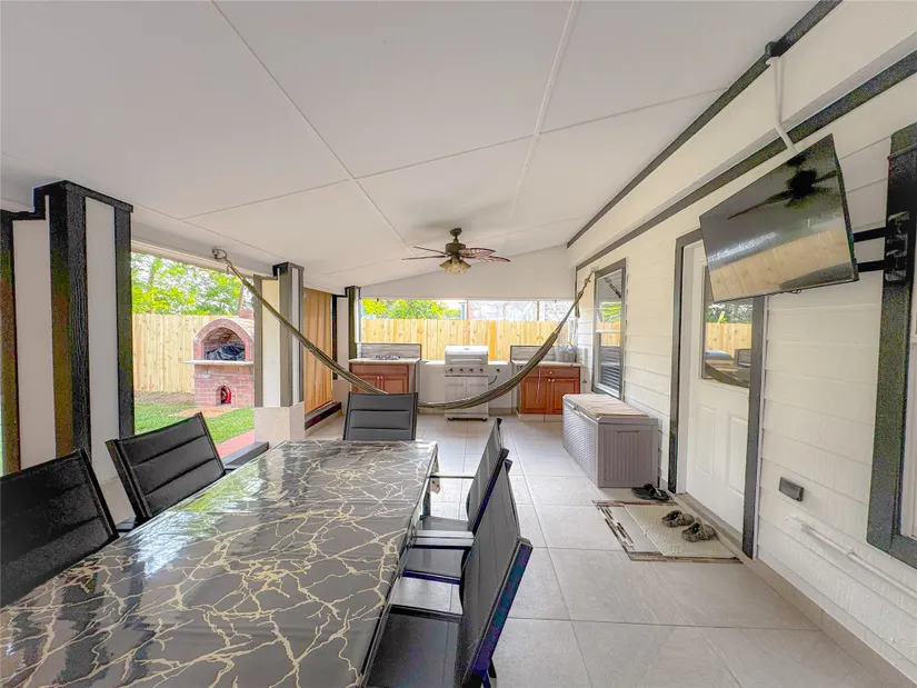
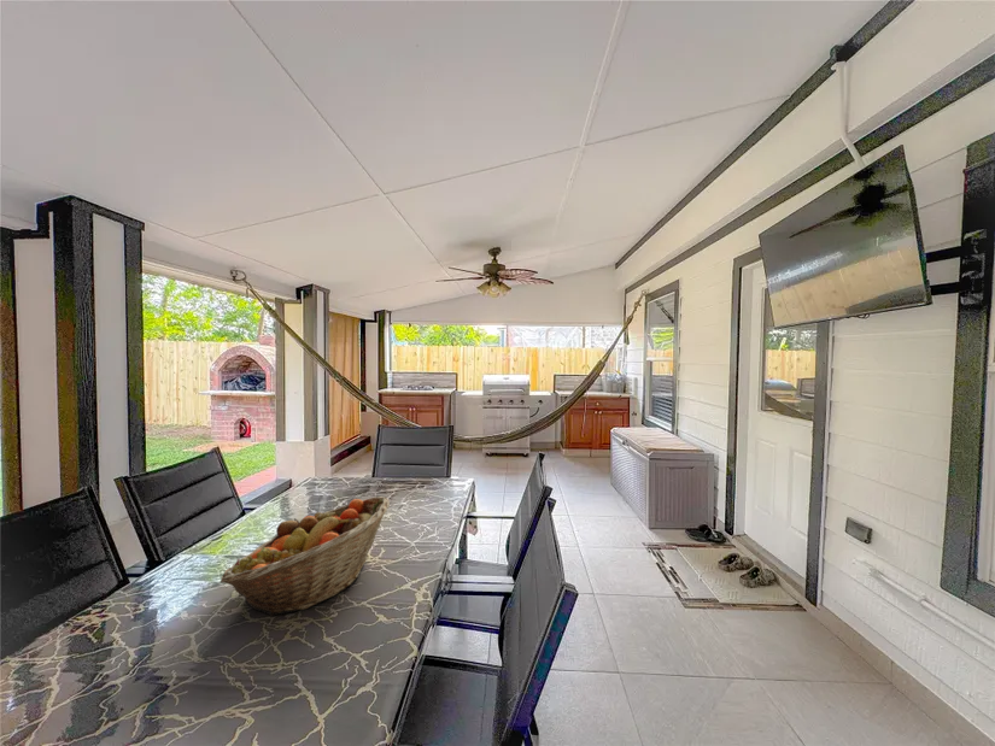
+ fruit basket [220,495,391,618]
